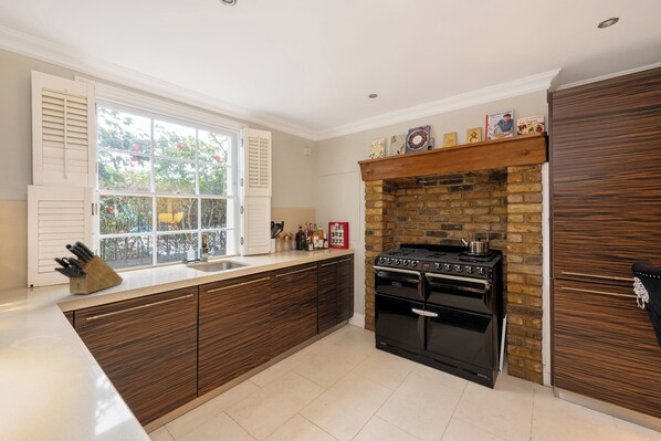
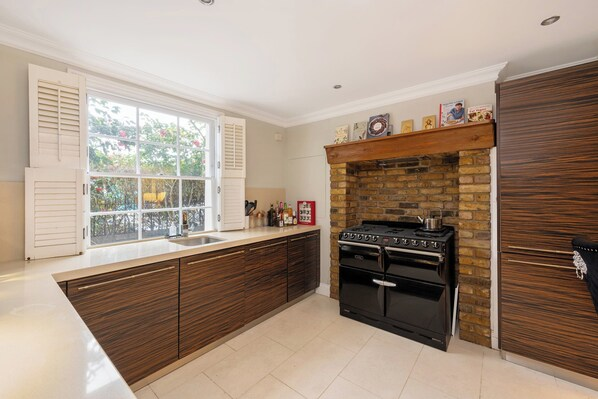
- knife block [53,240,124,295]
